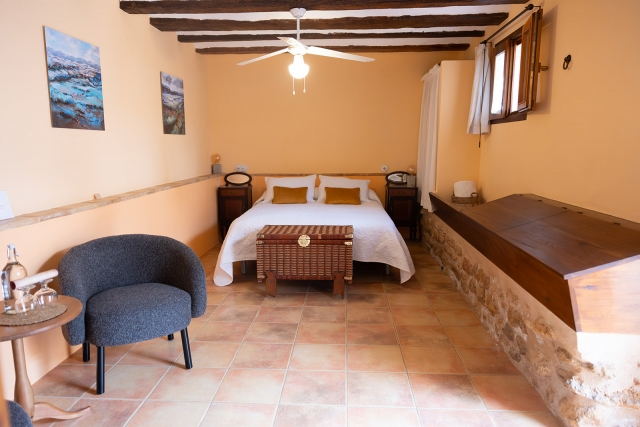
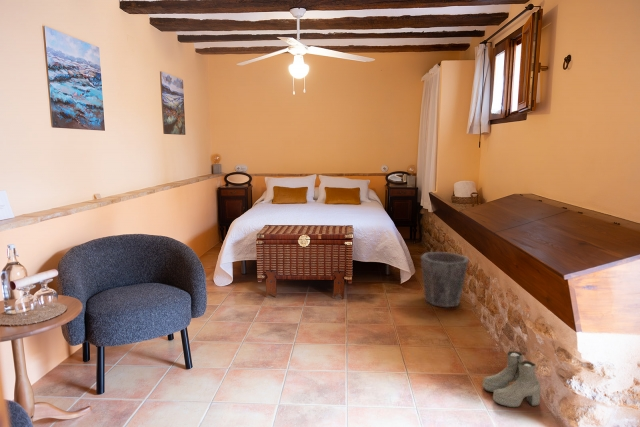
+ boots [482,350,542,408]
+ waste bin [420,251,470,308]
